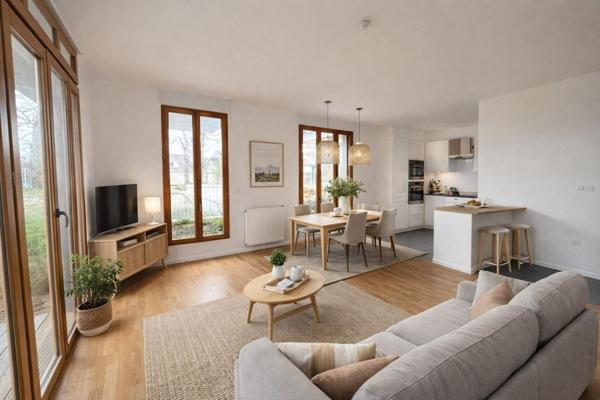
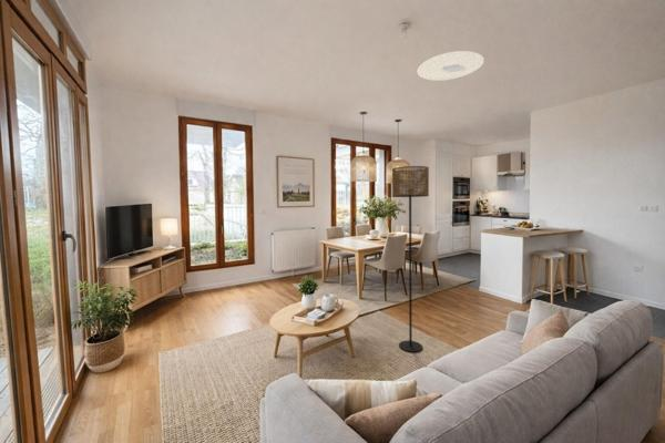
+ floor lamp [391,165,430,353]
+ ceiling light [417,50,485,82]
